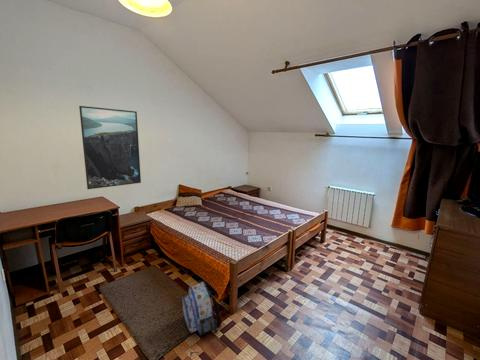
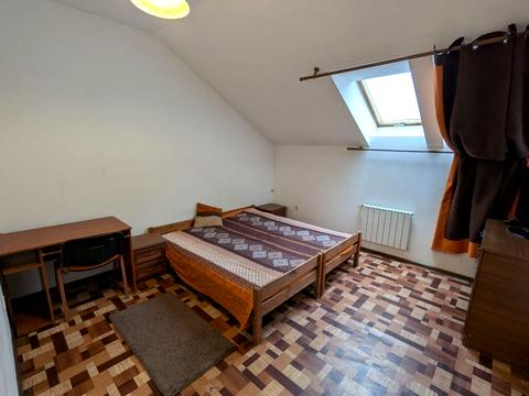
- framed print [78,105,142,190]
- backpack [181,280,223,336]
